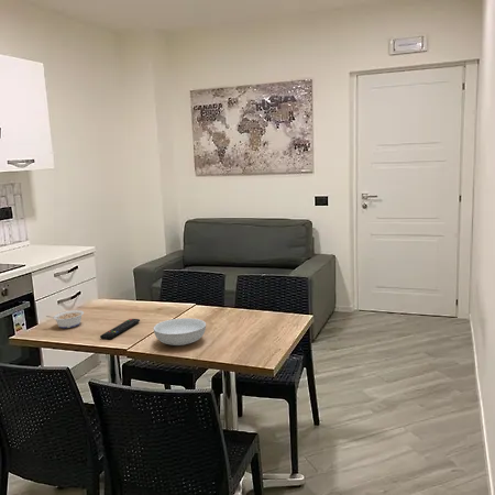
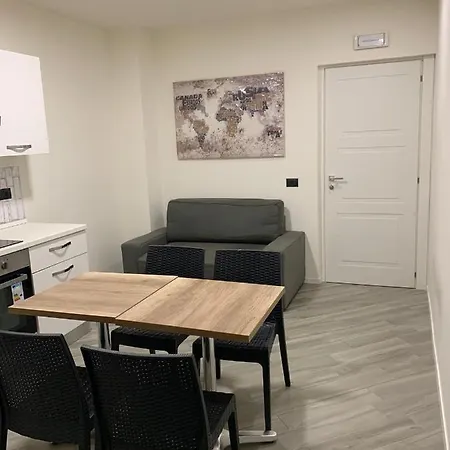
- serving bowl [153,317,207,346]
- remote control [99,318,141,341]
- legume [45,309,85,329]
